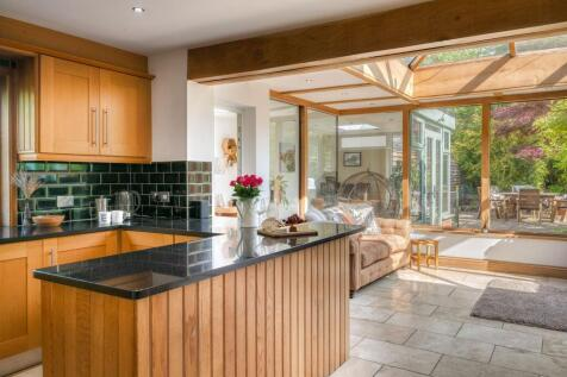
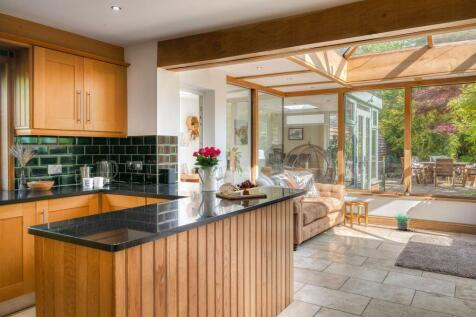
+ potted plant [393,208,412,231]
